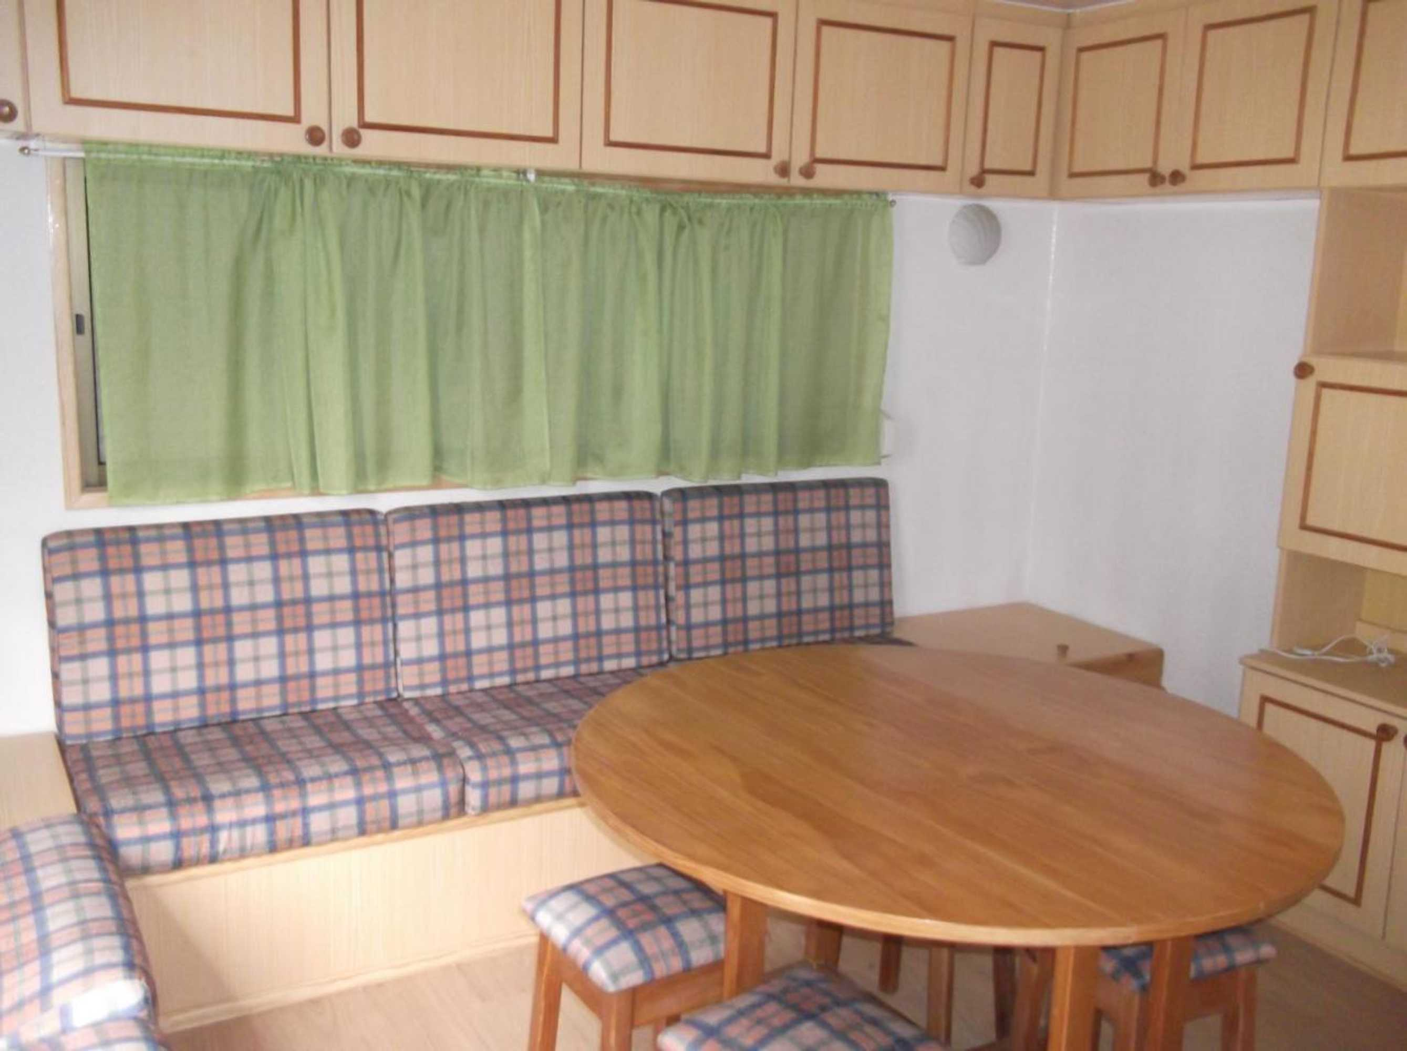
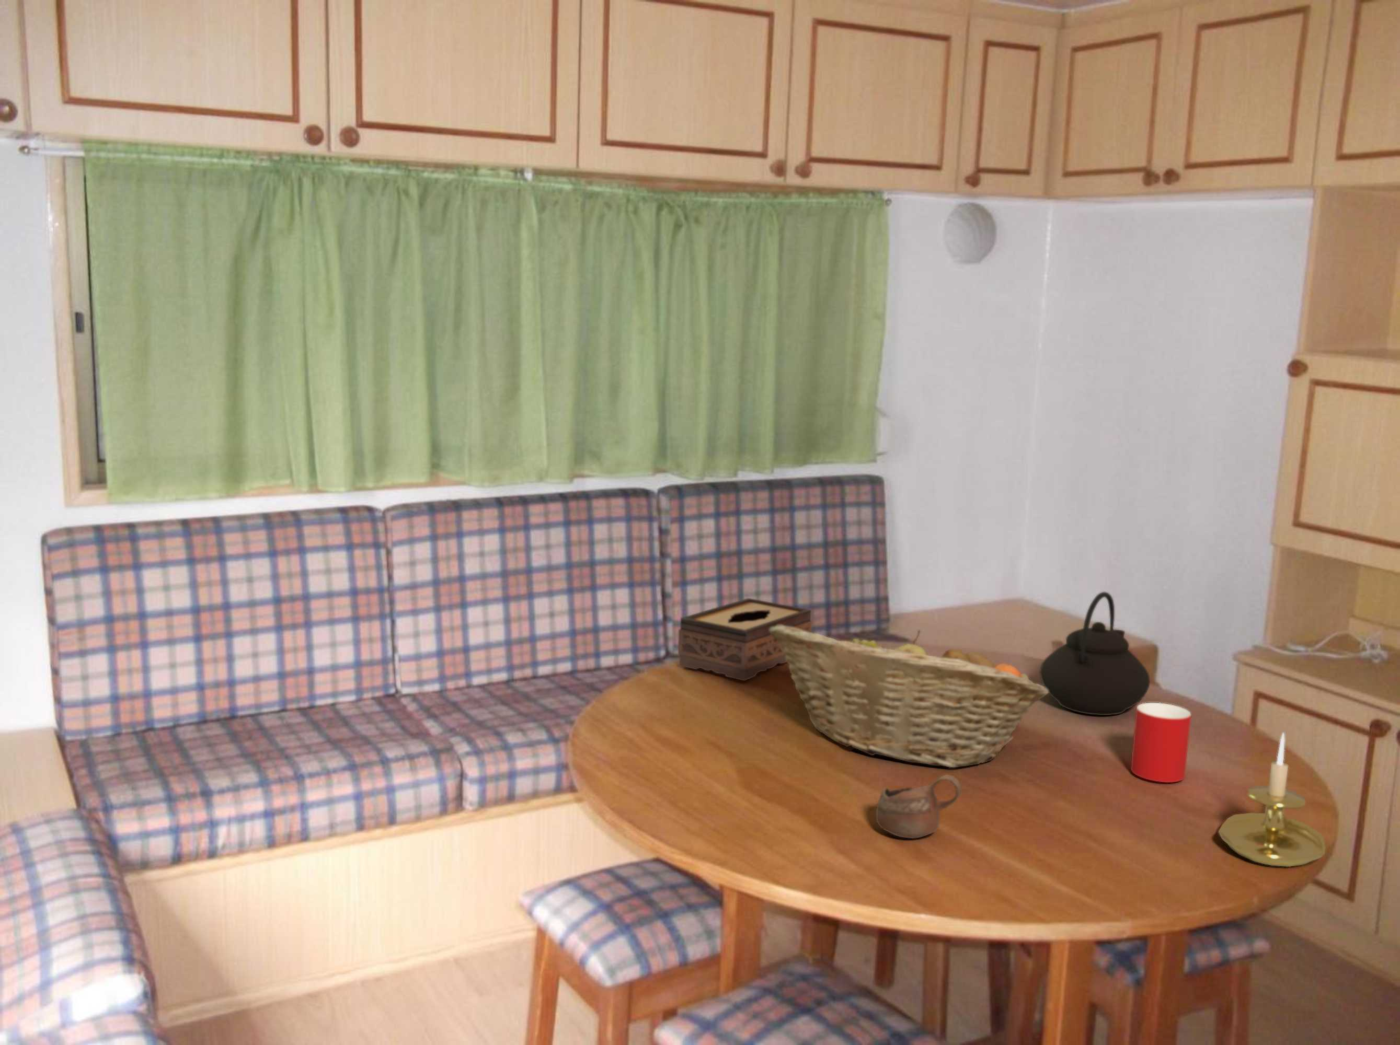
+ cup [1130,703,1192,784]
+ candle holder [1218,732,1326,867]
+ cup [875,774,962,839]
+ teapot [1039,592,1151,716]
+ tissue box [677,598,813,682]
+ fruit basket [769,625,1049,768]
